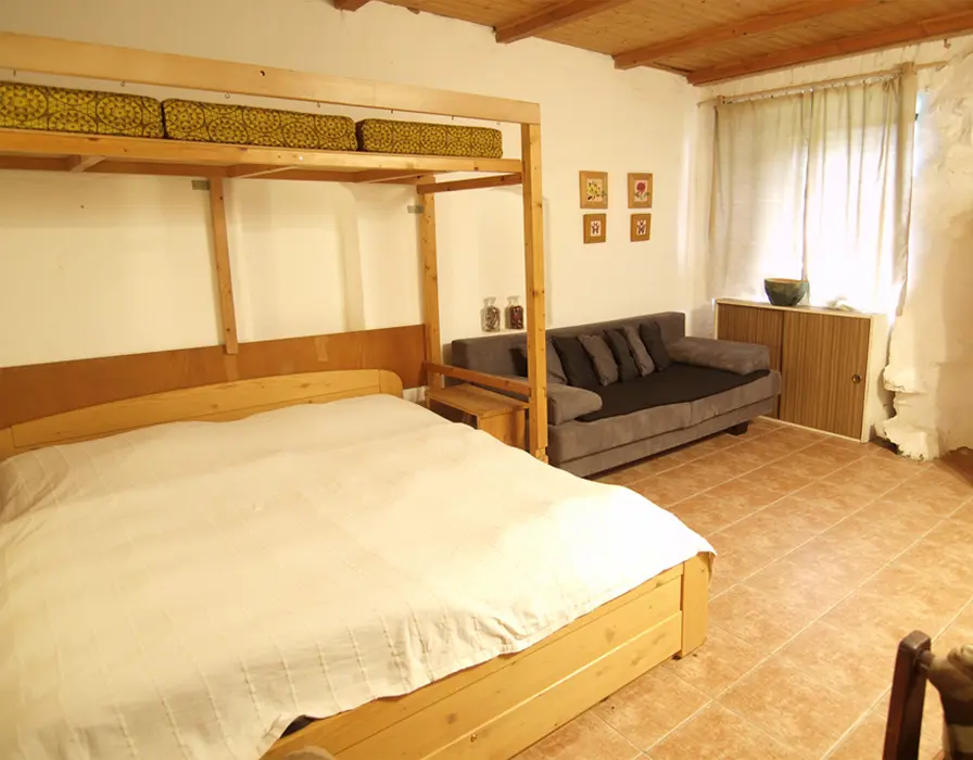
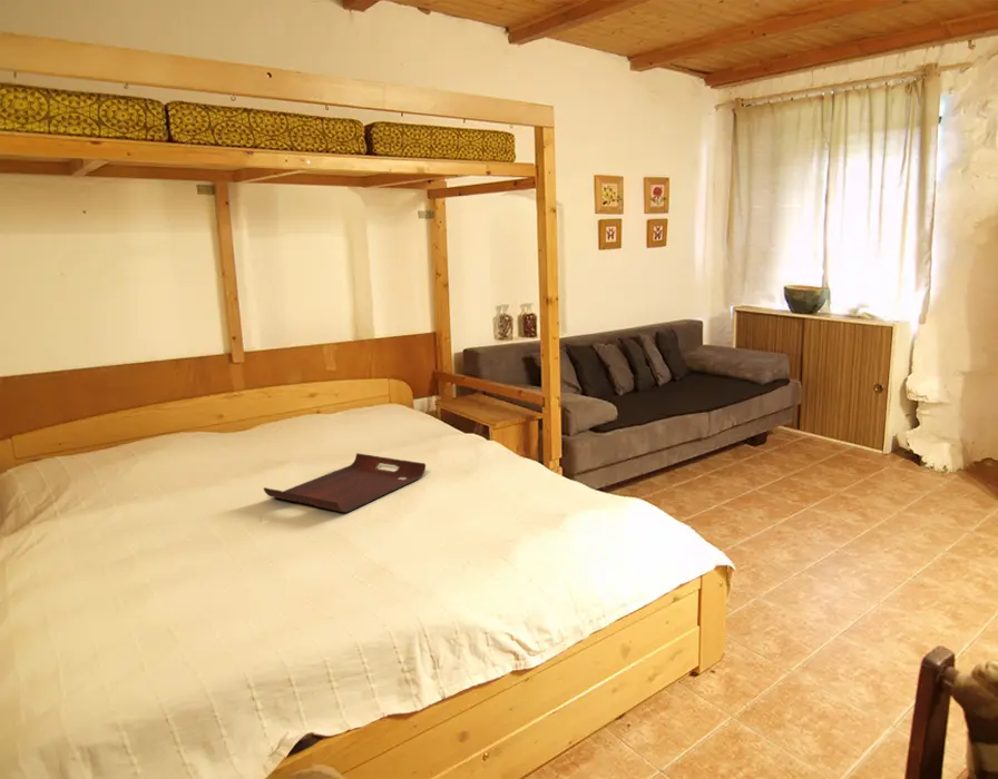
+ serving tray [263,452,427,514]
